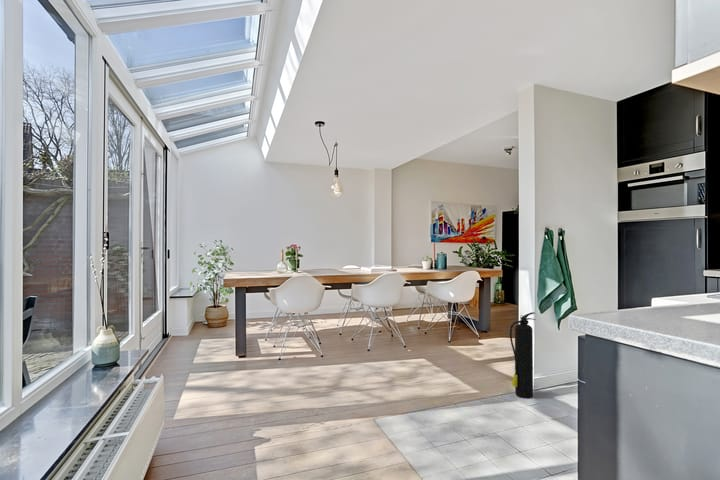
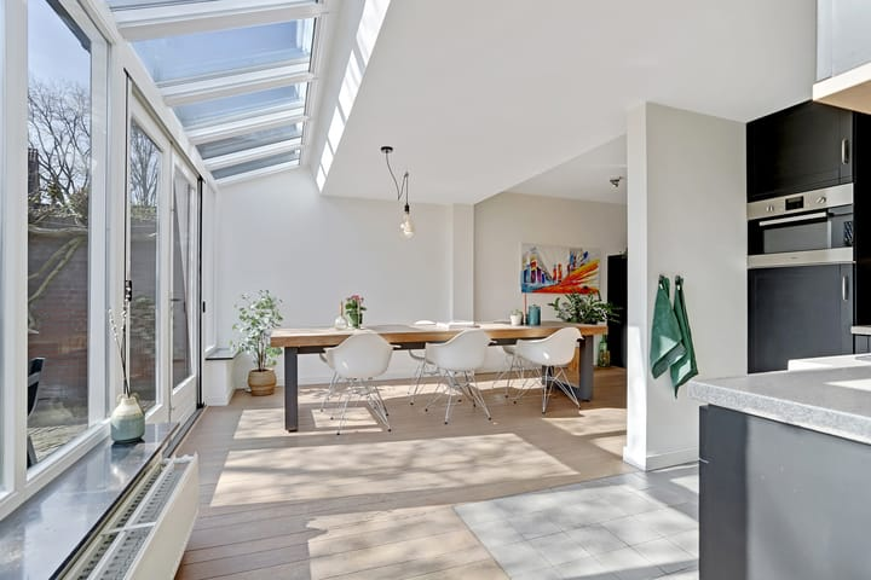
- fire extinguisher [509,311,536,399]
